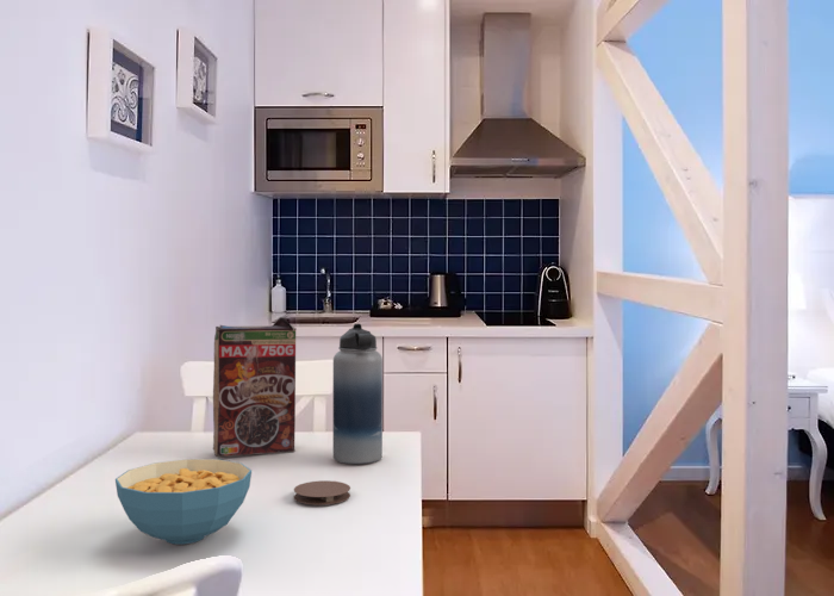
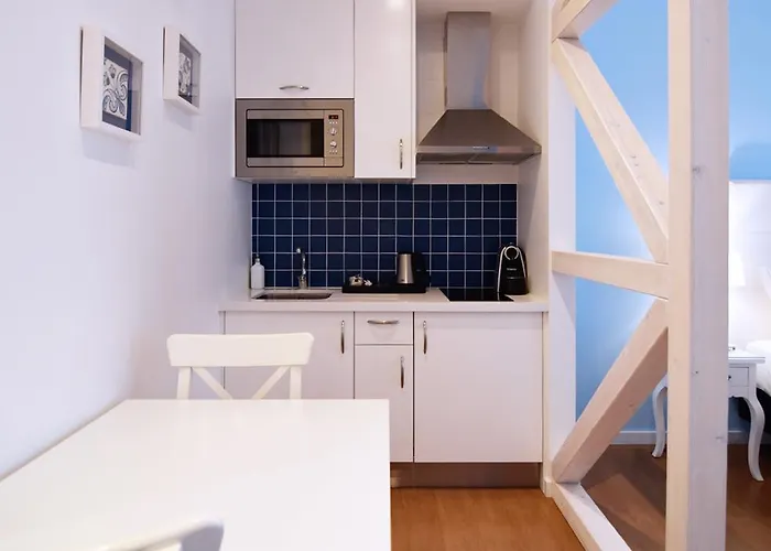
- coaster [293,479,351,507]
- cereal bowl [114,458,253,545]
- water bottle [331,323,384,465]
- cereal box [212,316,298,458]
